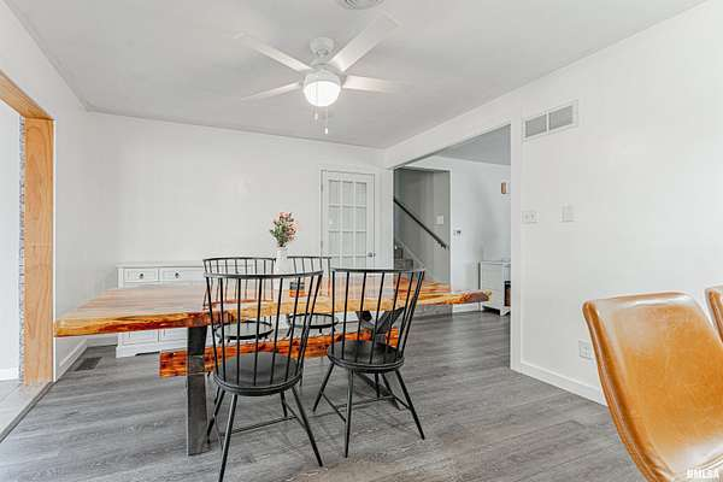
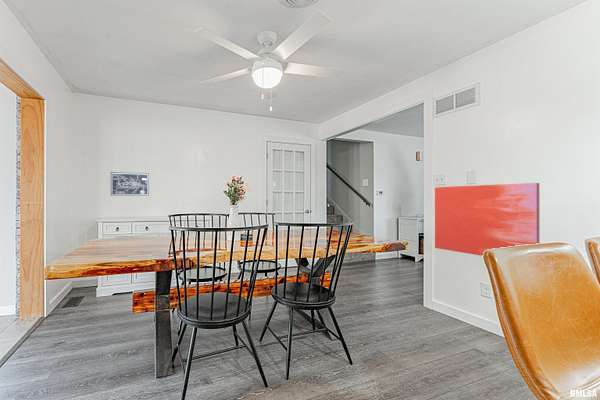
+ wall art [434,182,540,257]
+ wall art [110,171,150,197]
